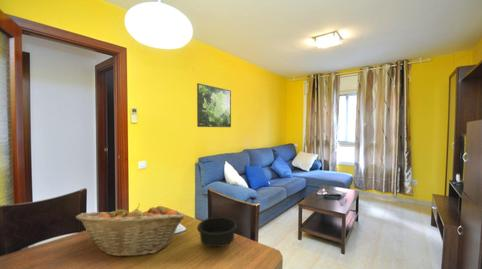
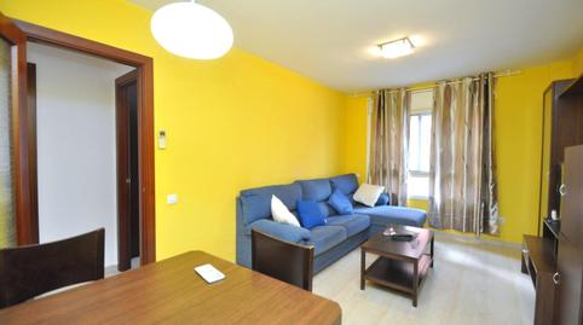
- bowl [196,216,238,248]
- fruit basket [75,202,186,258]
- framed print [196,82,232,128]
